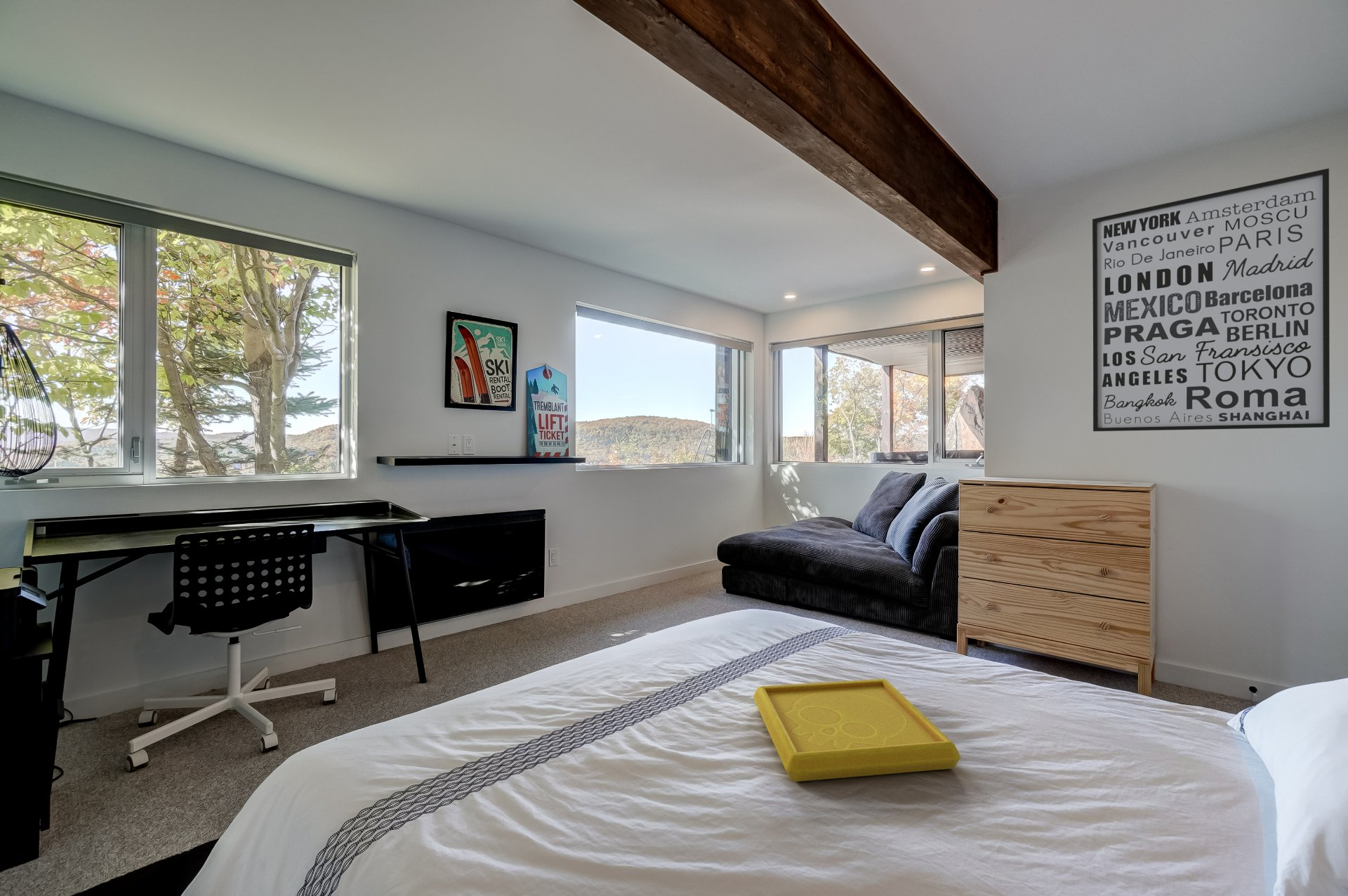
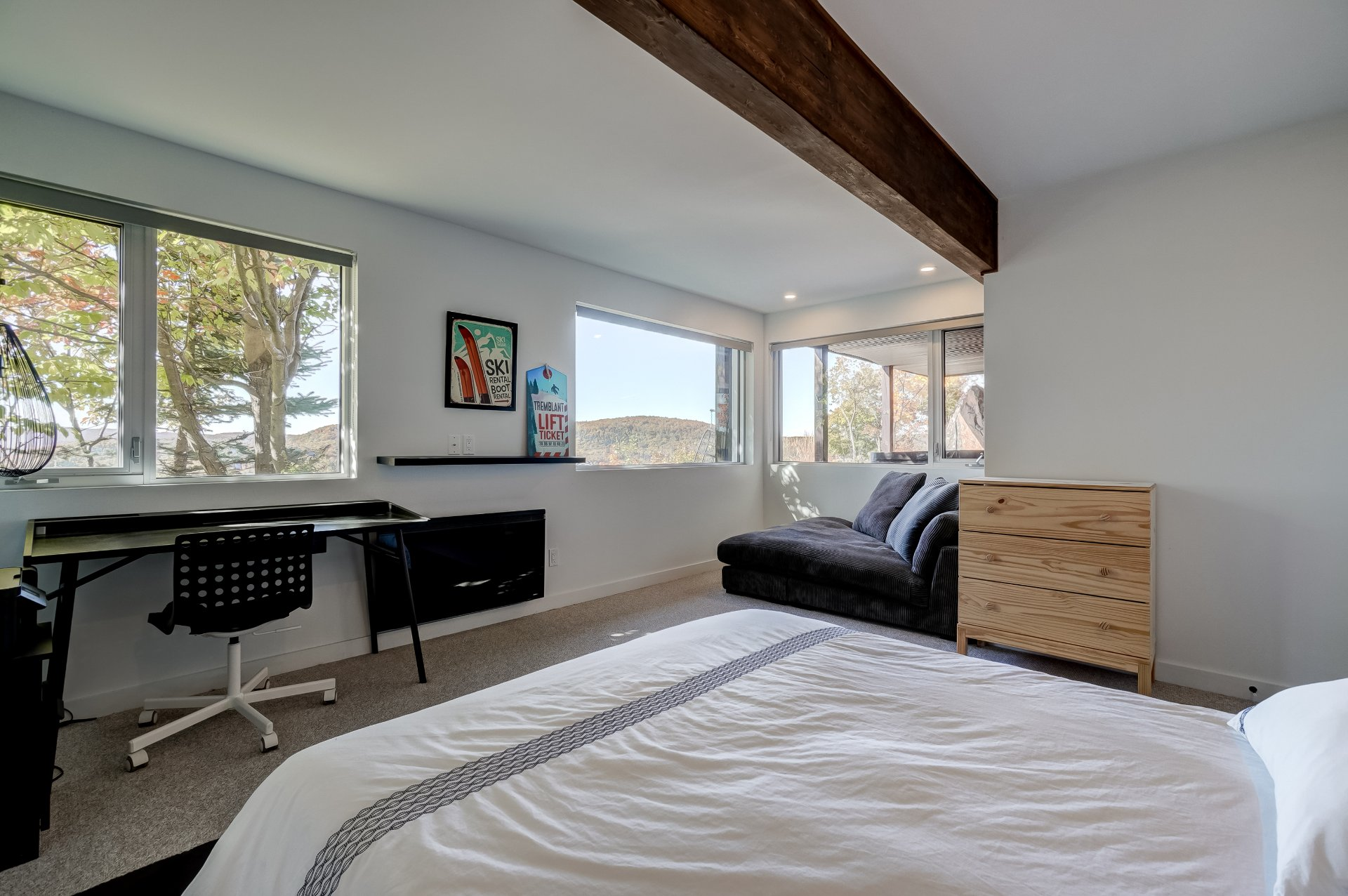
- wall art [1092,168,1330,432]
- serving tray [753,678,961,782]
